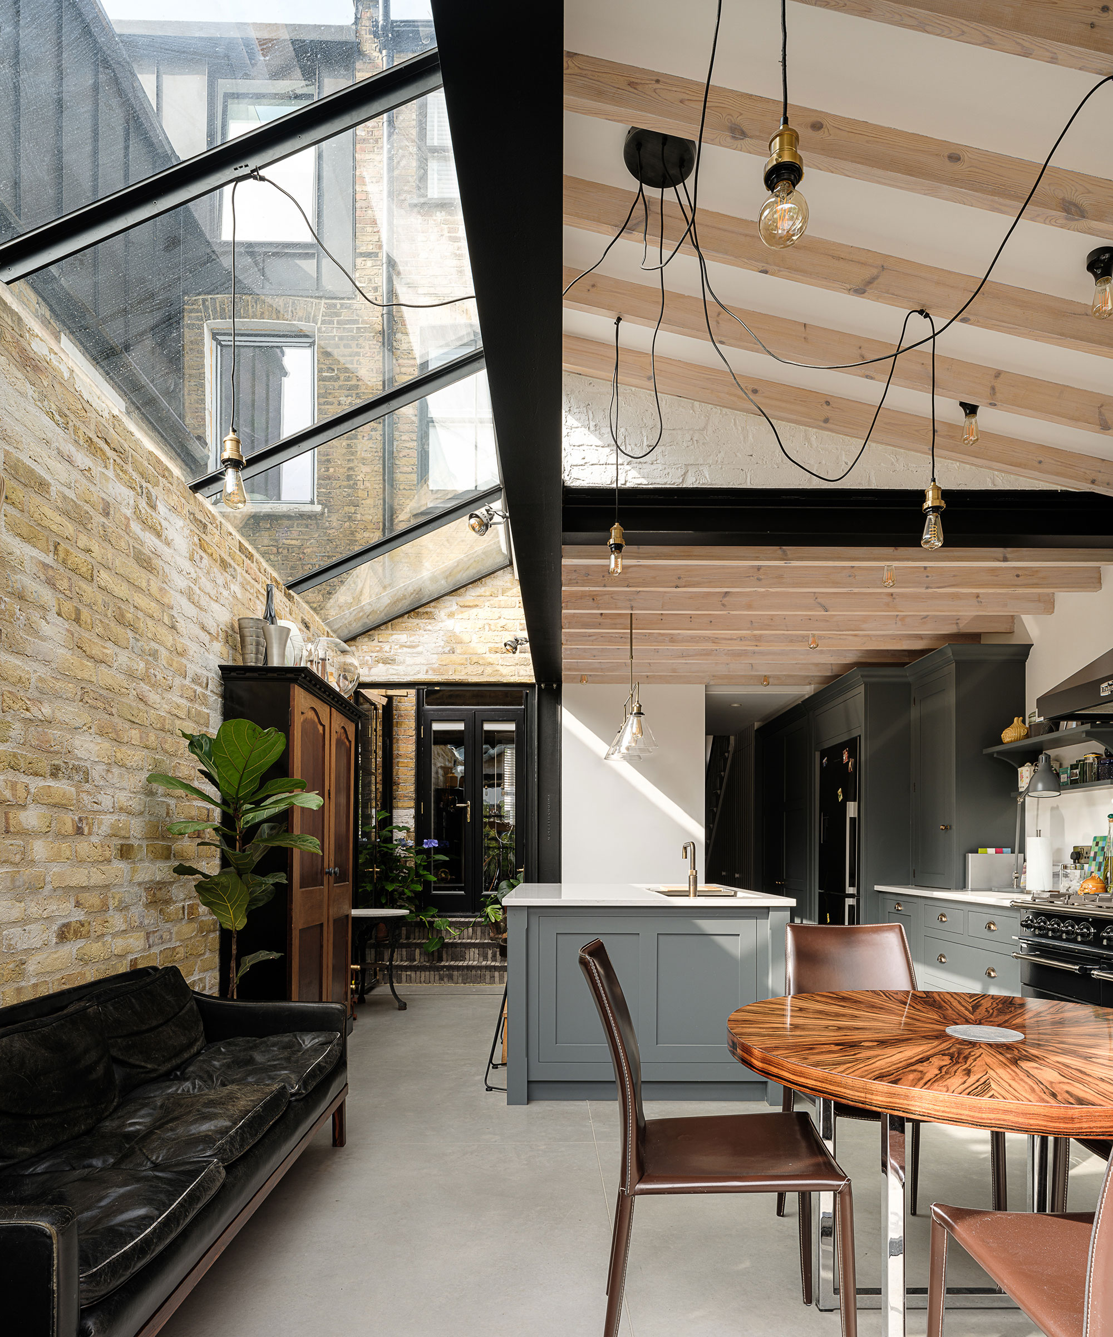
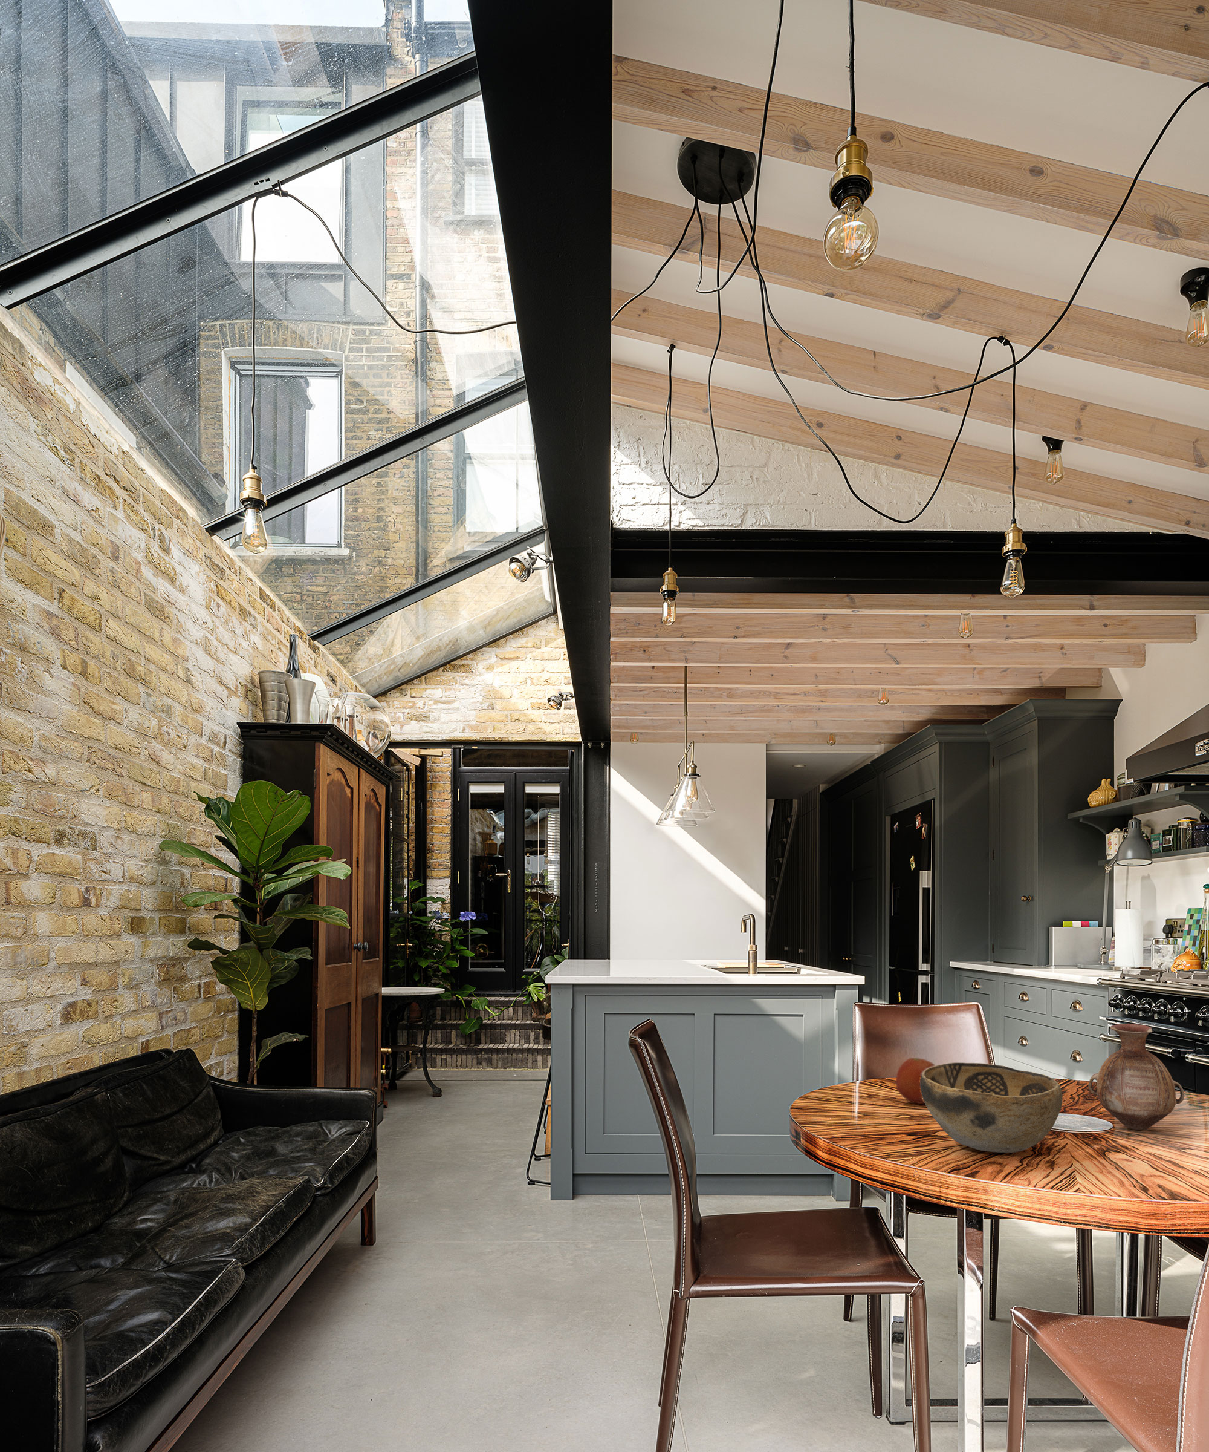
+ decorative bowl [920,1061,1063,1153]
+ vase [1088,1023,1185,1131]
+ fruit [896,1056,935,1105]
